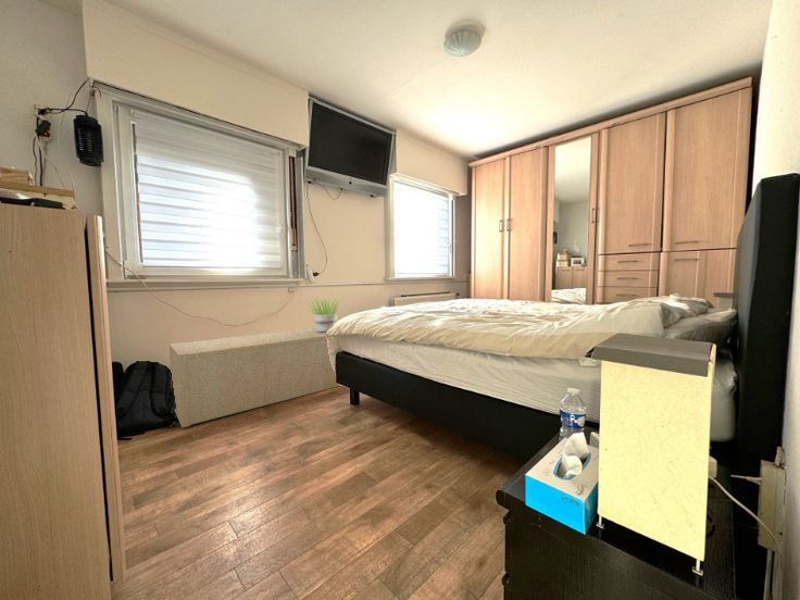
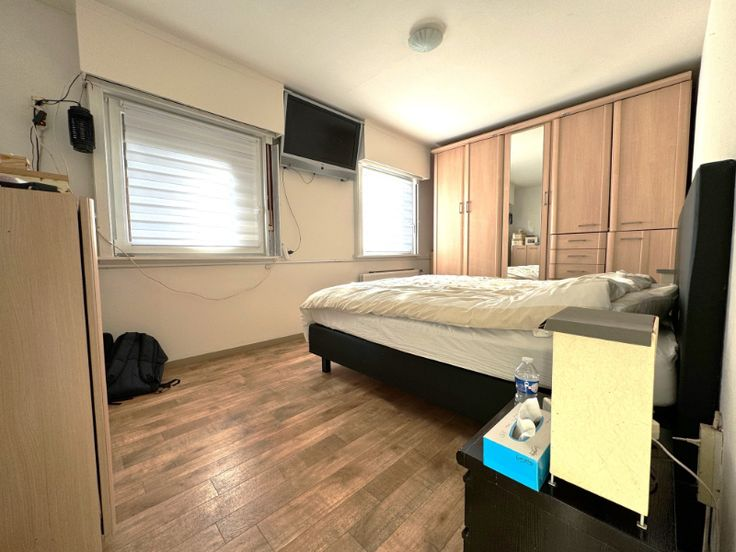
- storage bench [168,327,341,428]
- potted plant [304,297,343,333]
